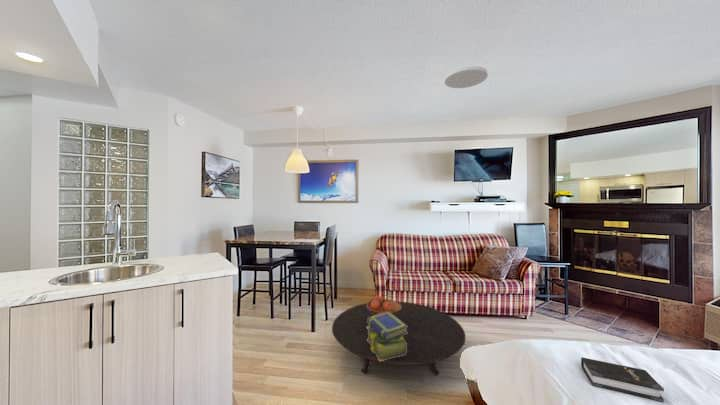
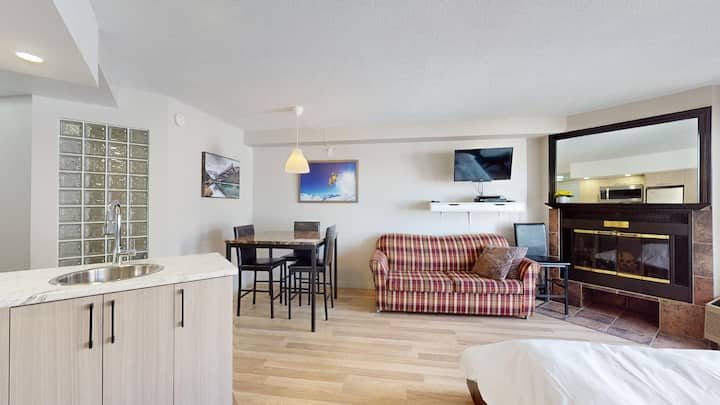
- fruit bowl [367,294,402,315]
- hardback book [580,356,665,403]
- stack of books [367,311,408,361]
- ceiling light [444,65,489,89]
- table [331,300,467,376]
